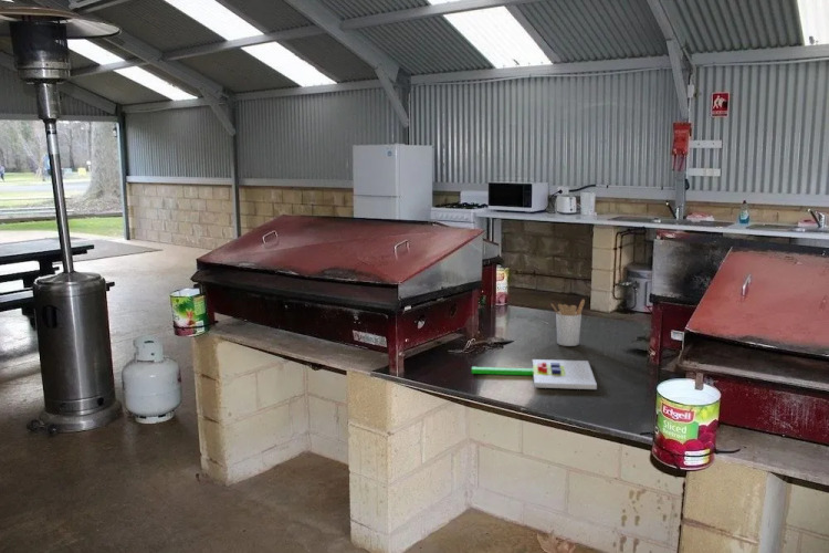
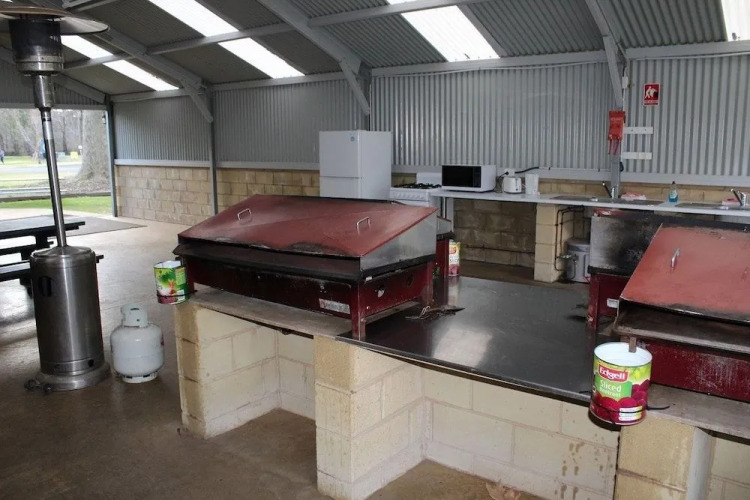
- chopping board [471,358,598,390]
- utensil holder [550,298,586,347]
